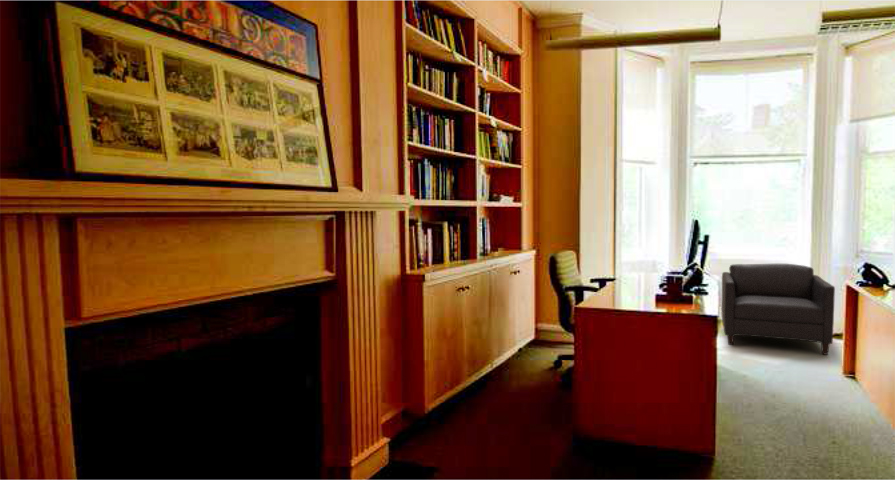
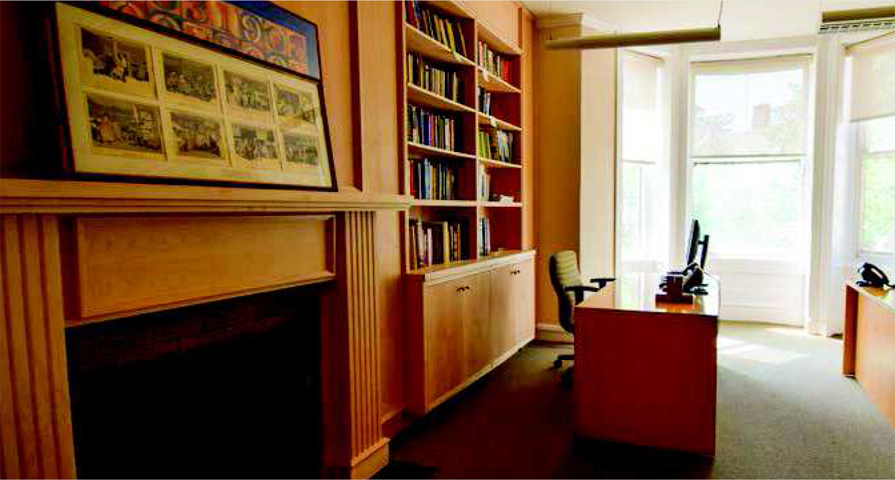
- chair [720,263,836,356]
